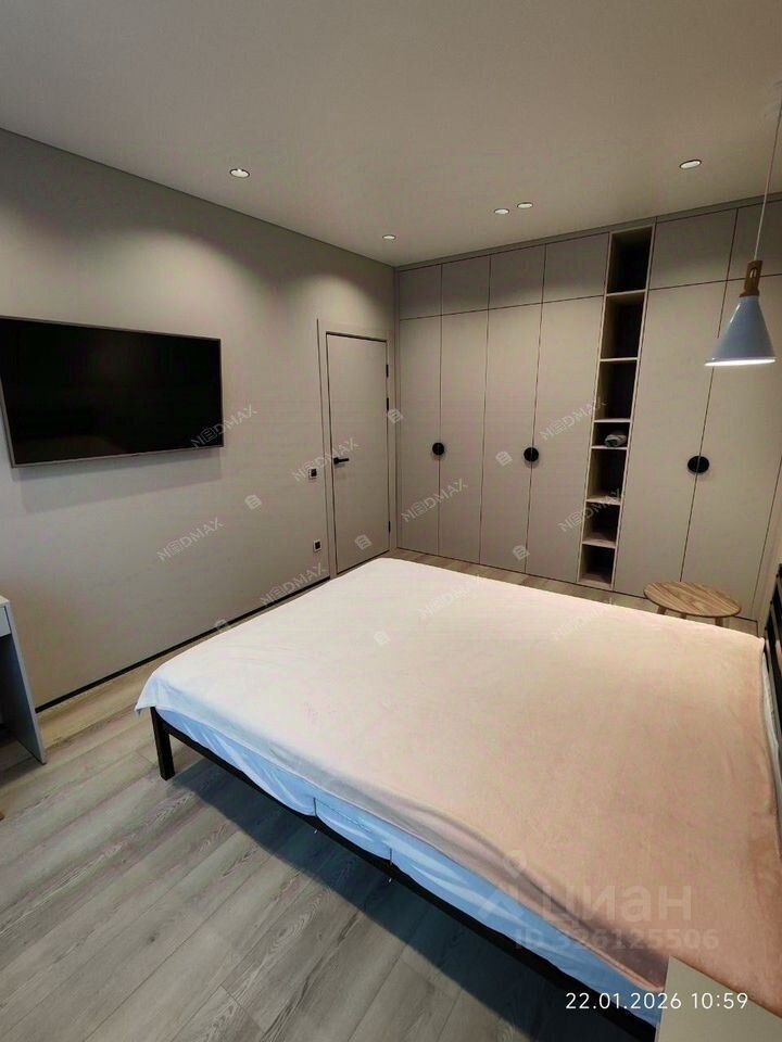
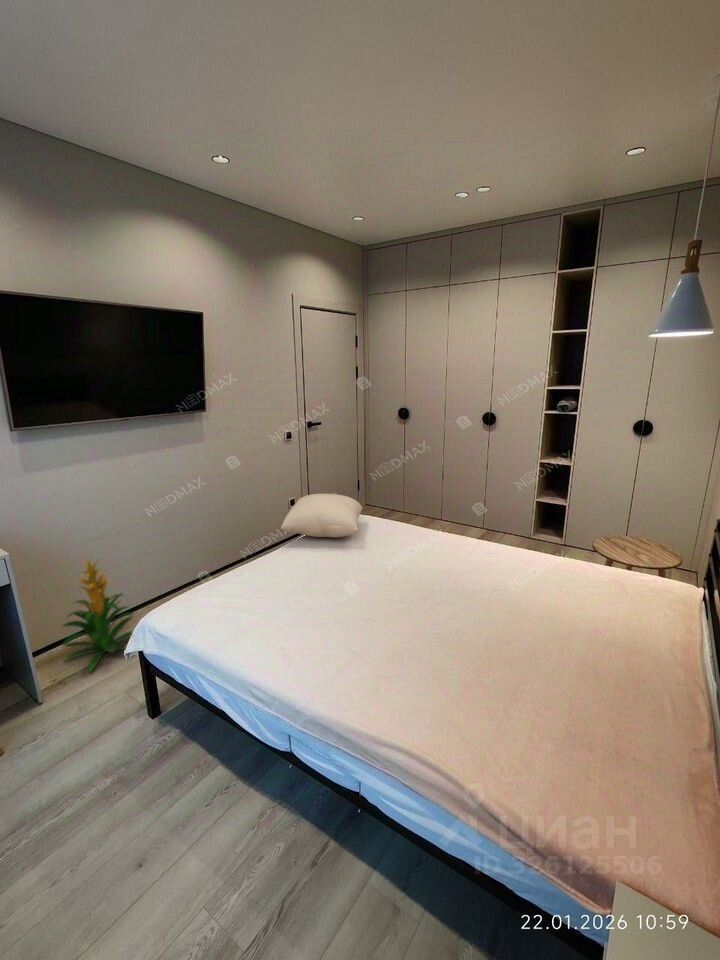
+ pillow [280,493,364,538]
+ indoor plant [60,551,137,673]
